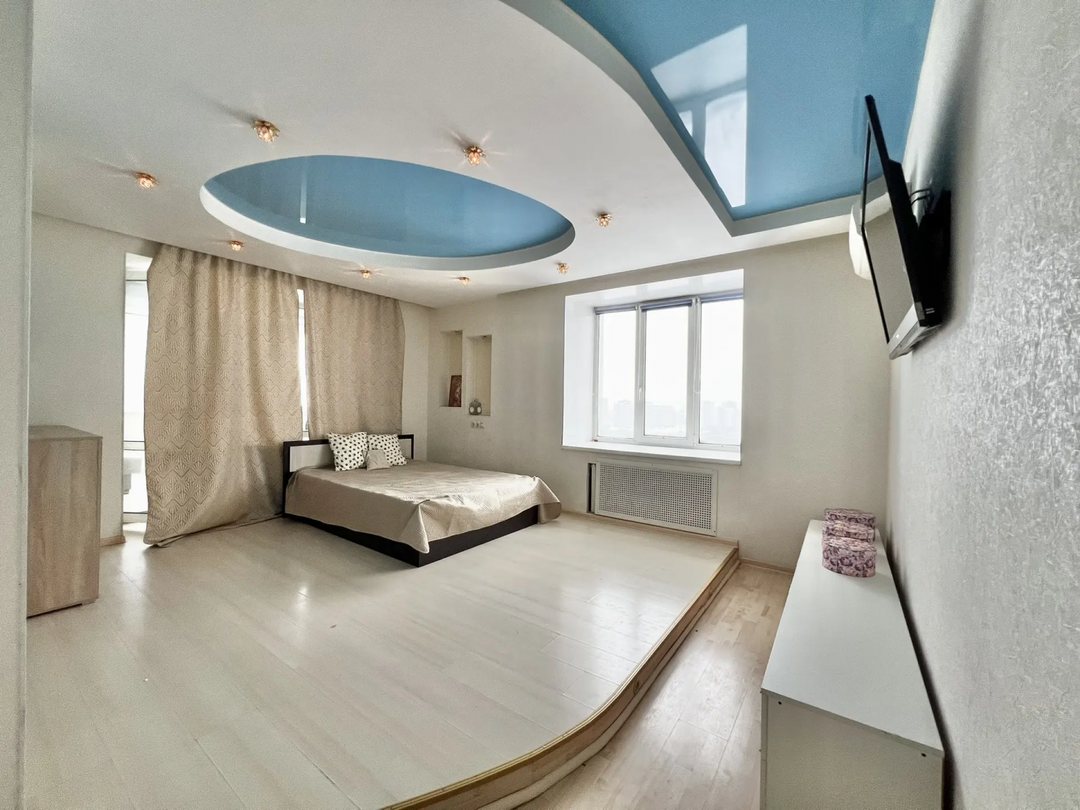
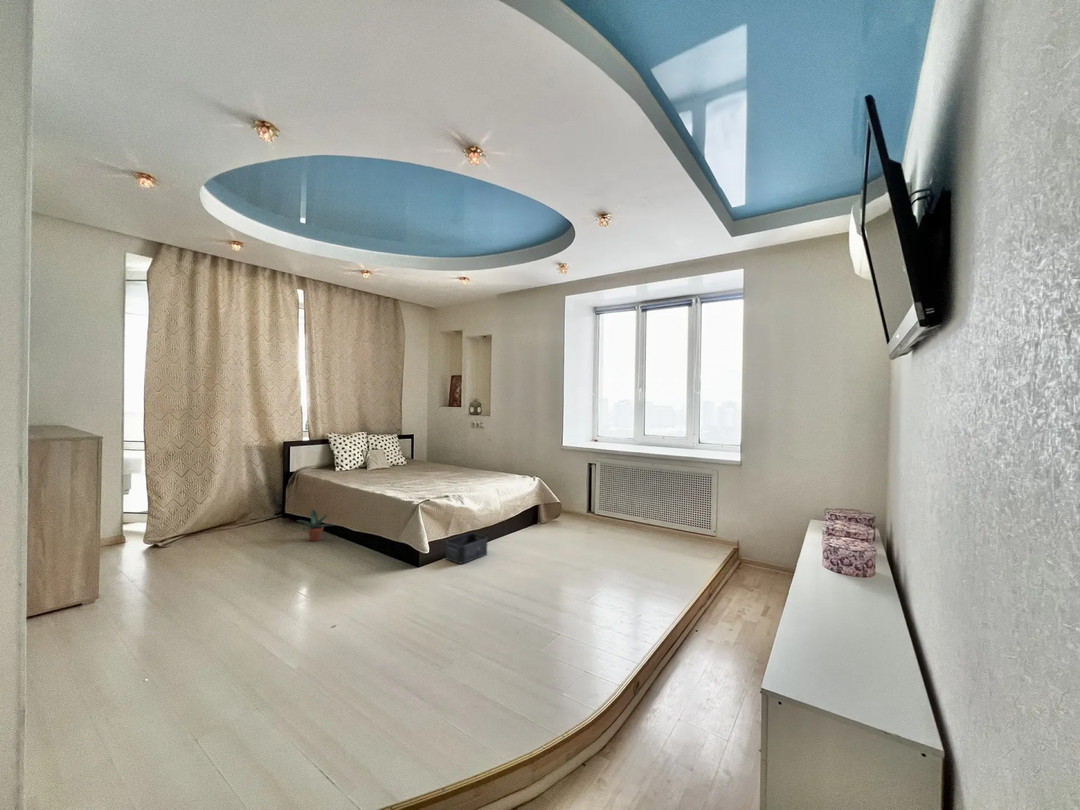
+ storage bin [444,532,488,565]
+ potted plant [296,508,335,542]
